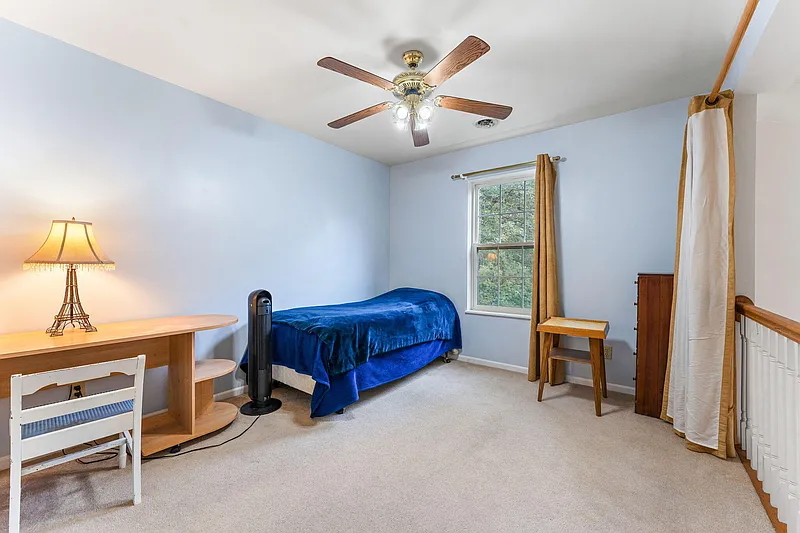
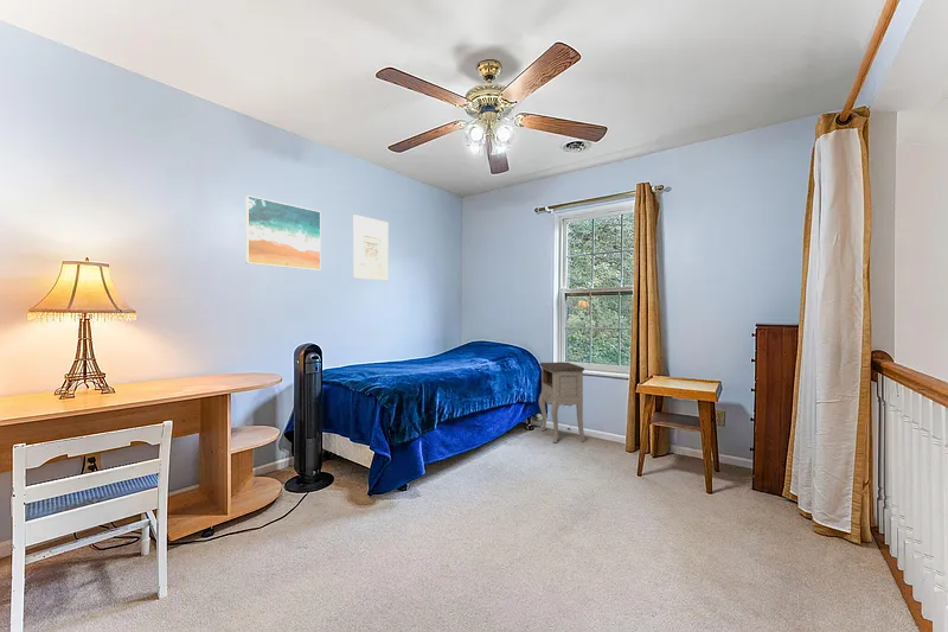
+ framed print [244,194,322,272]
+ wall art [352,213,390,282]
+ nightstand [538,362,587,443]
